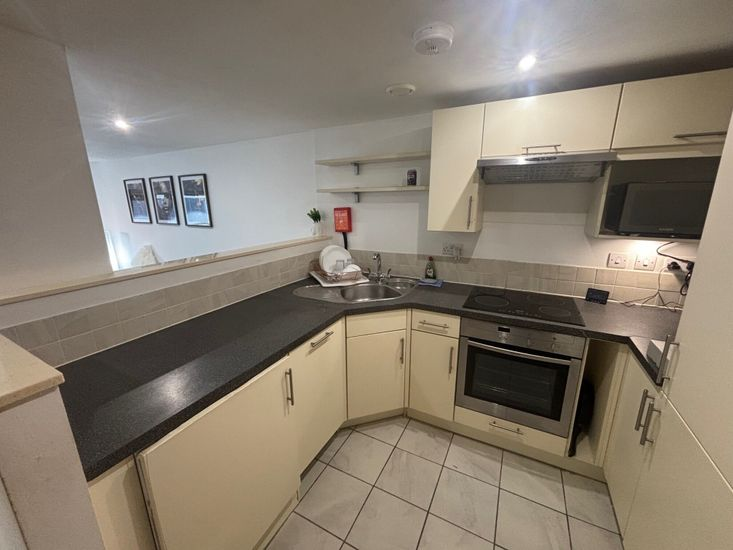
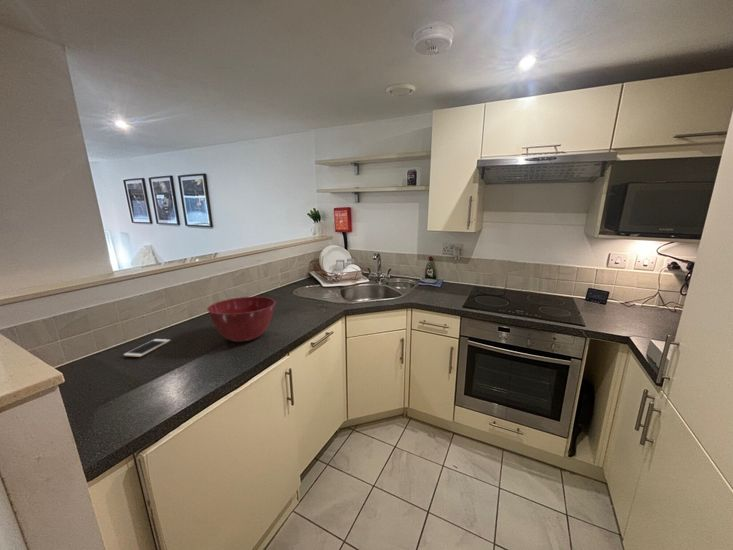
+ mixing bowl [206,296,277,343]
+ cell phone [123,338,172,358]
